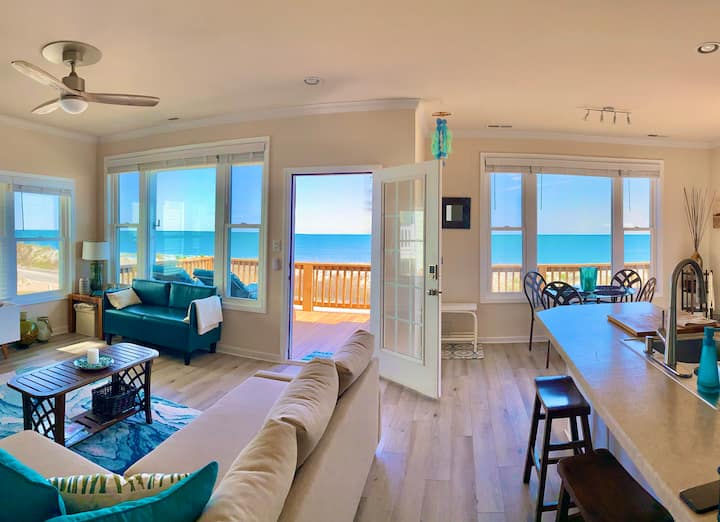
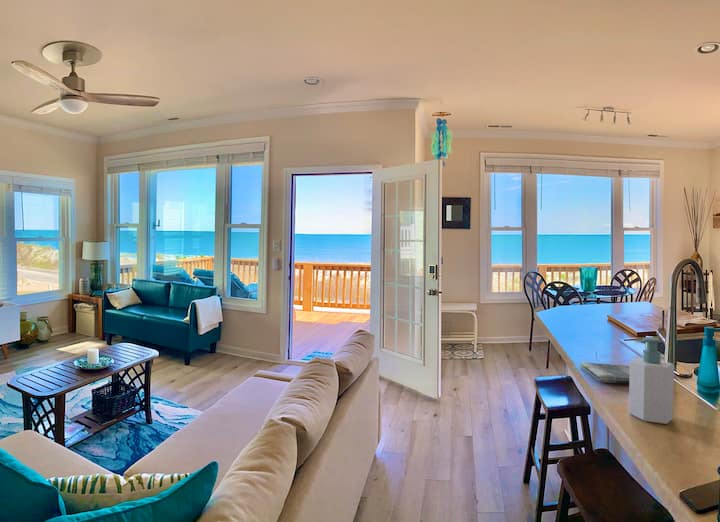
+ dish towel [579,361,630,384]
+ soap bottle [628,337,675,425]
